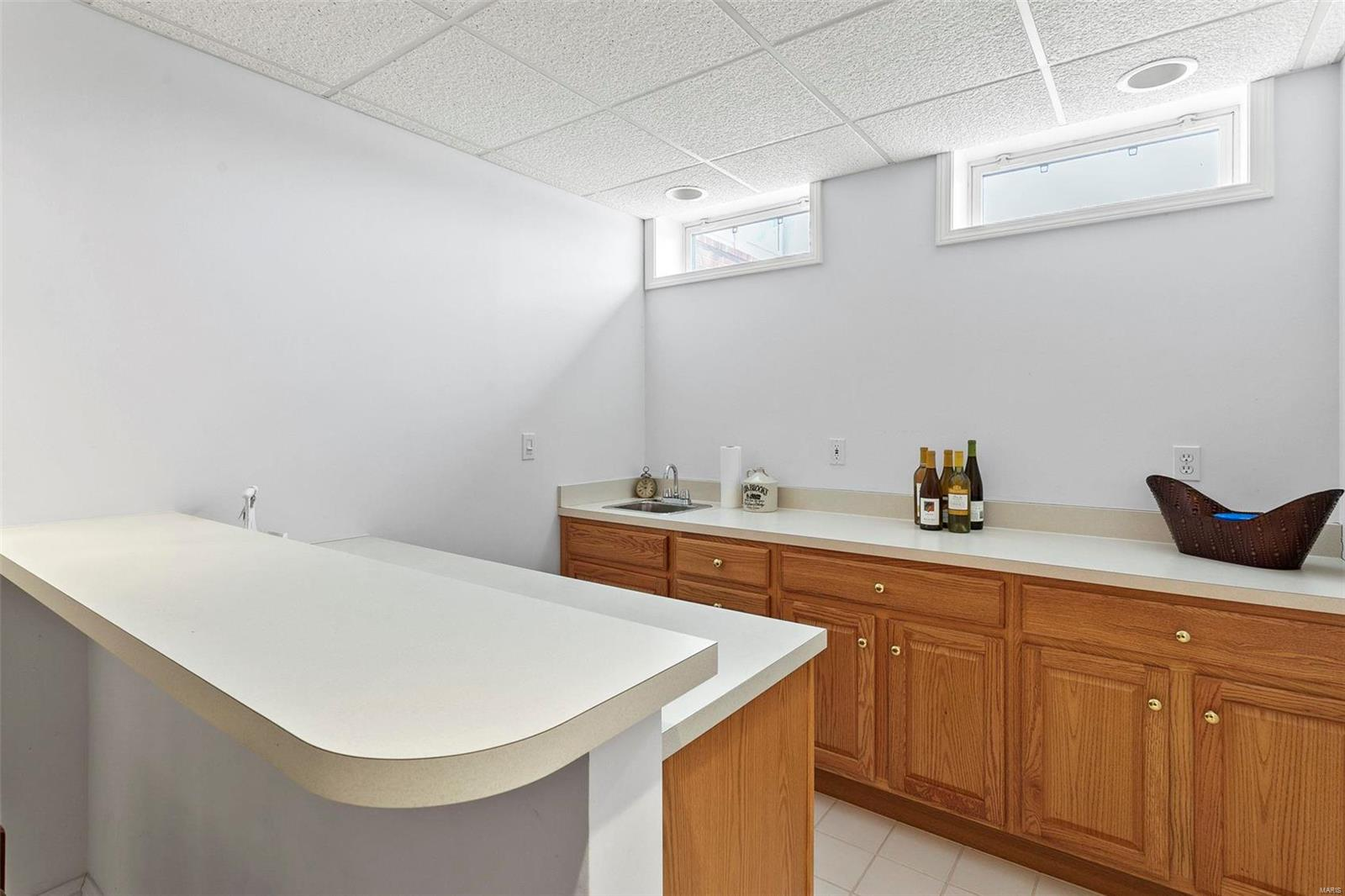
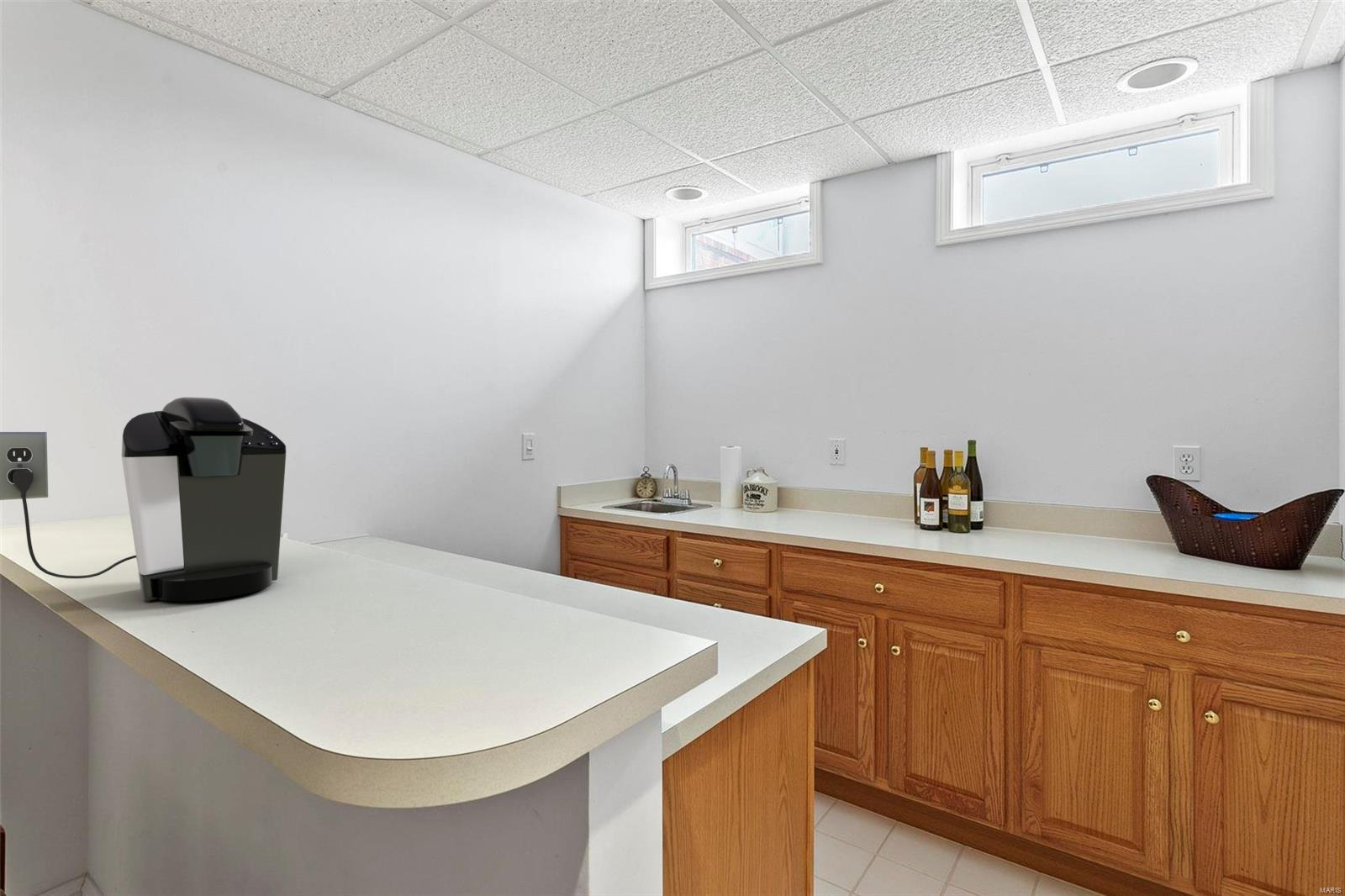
+ coffee maker [0,397,287,602]
